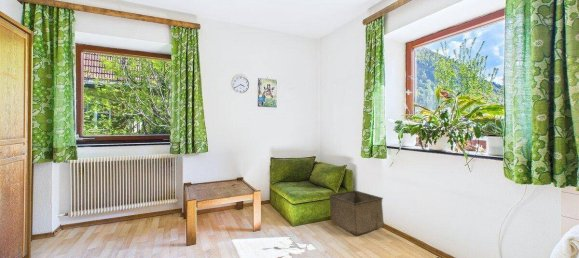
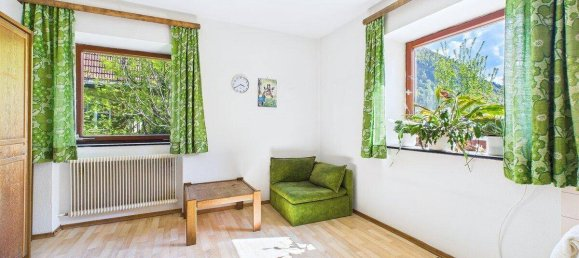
- storage bin [328,190,385,236]
